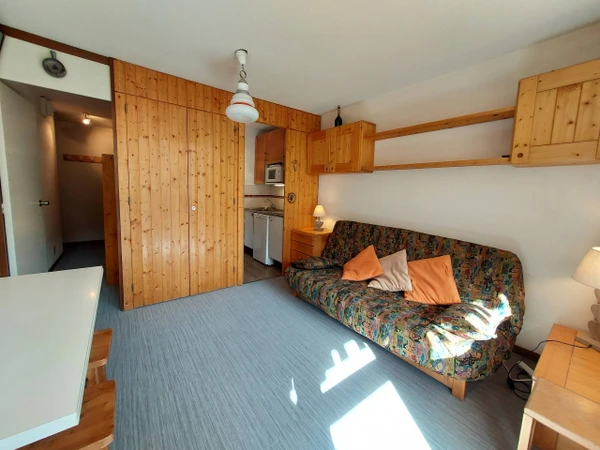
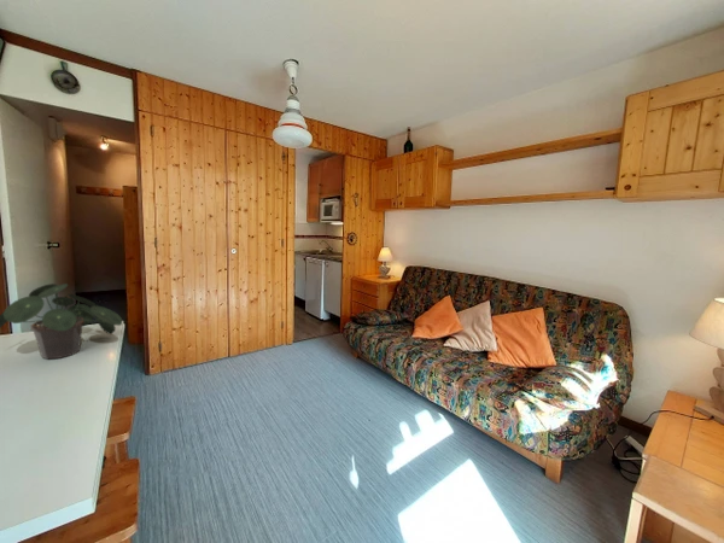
+ potted plant [0,282,123,361]
